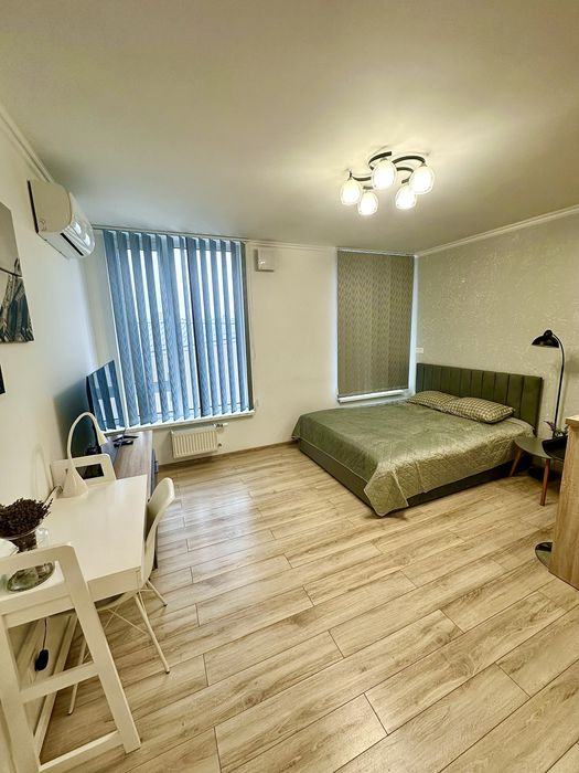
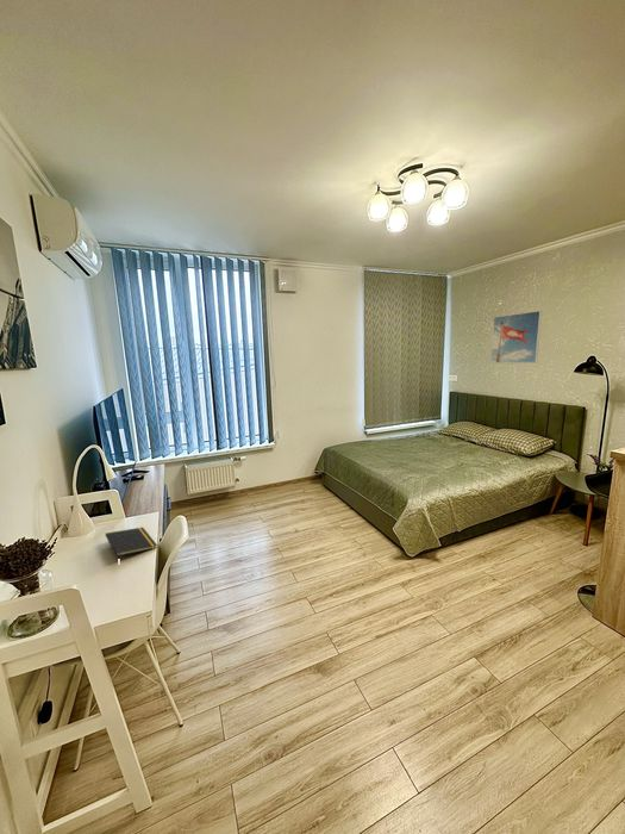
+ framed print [490,310,543,365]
+ notepad [105,527,158,558]
